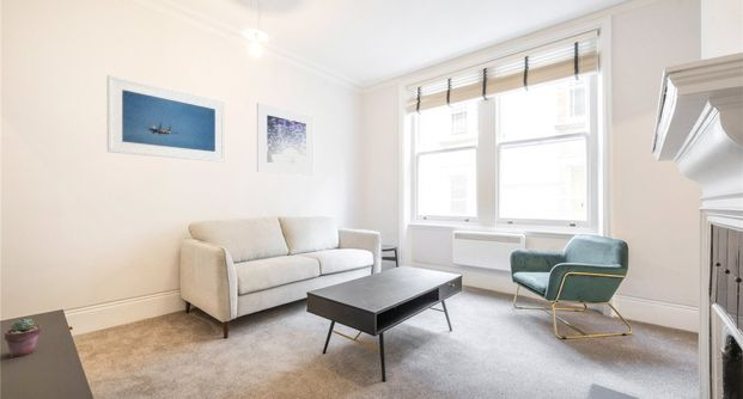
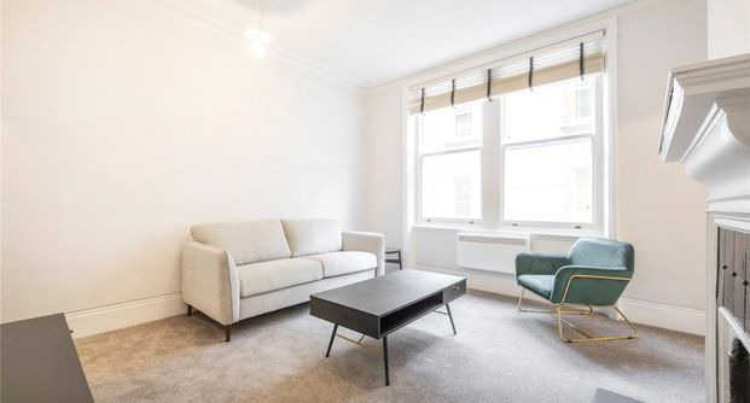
- potted succulent [4,318,43,358]
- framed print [106,74,226,164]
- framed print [256,102,315,177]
